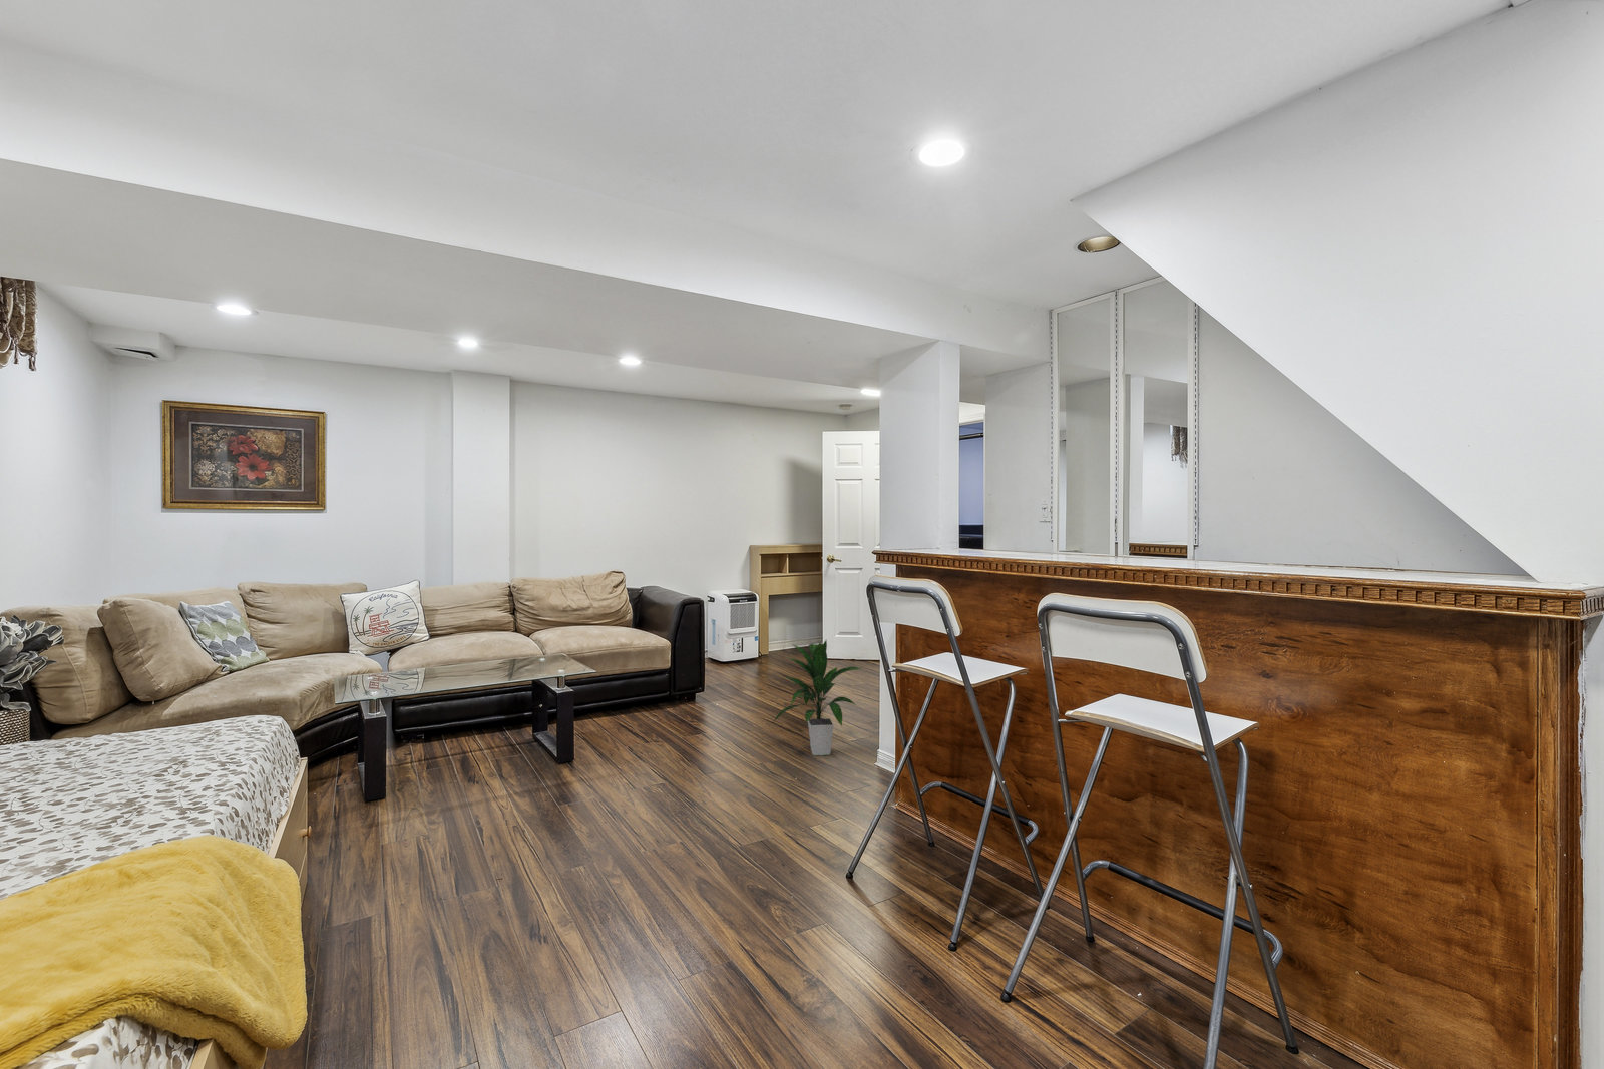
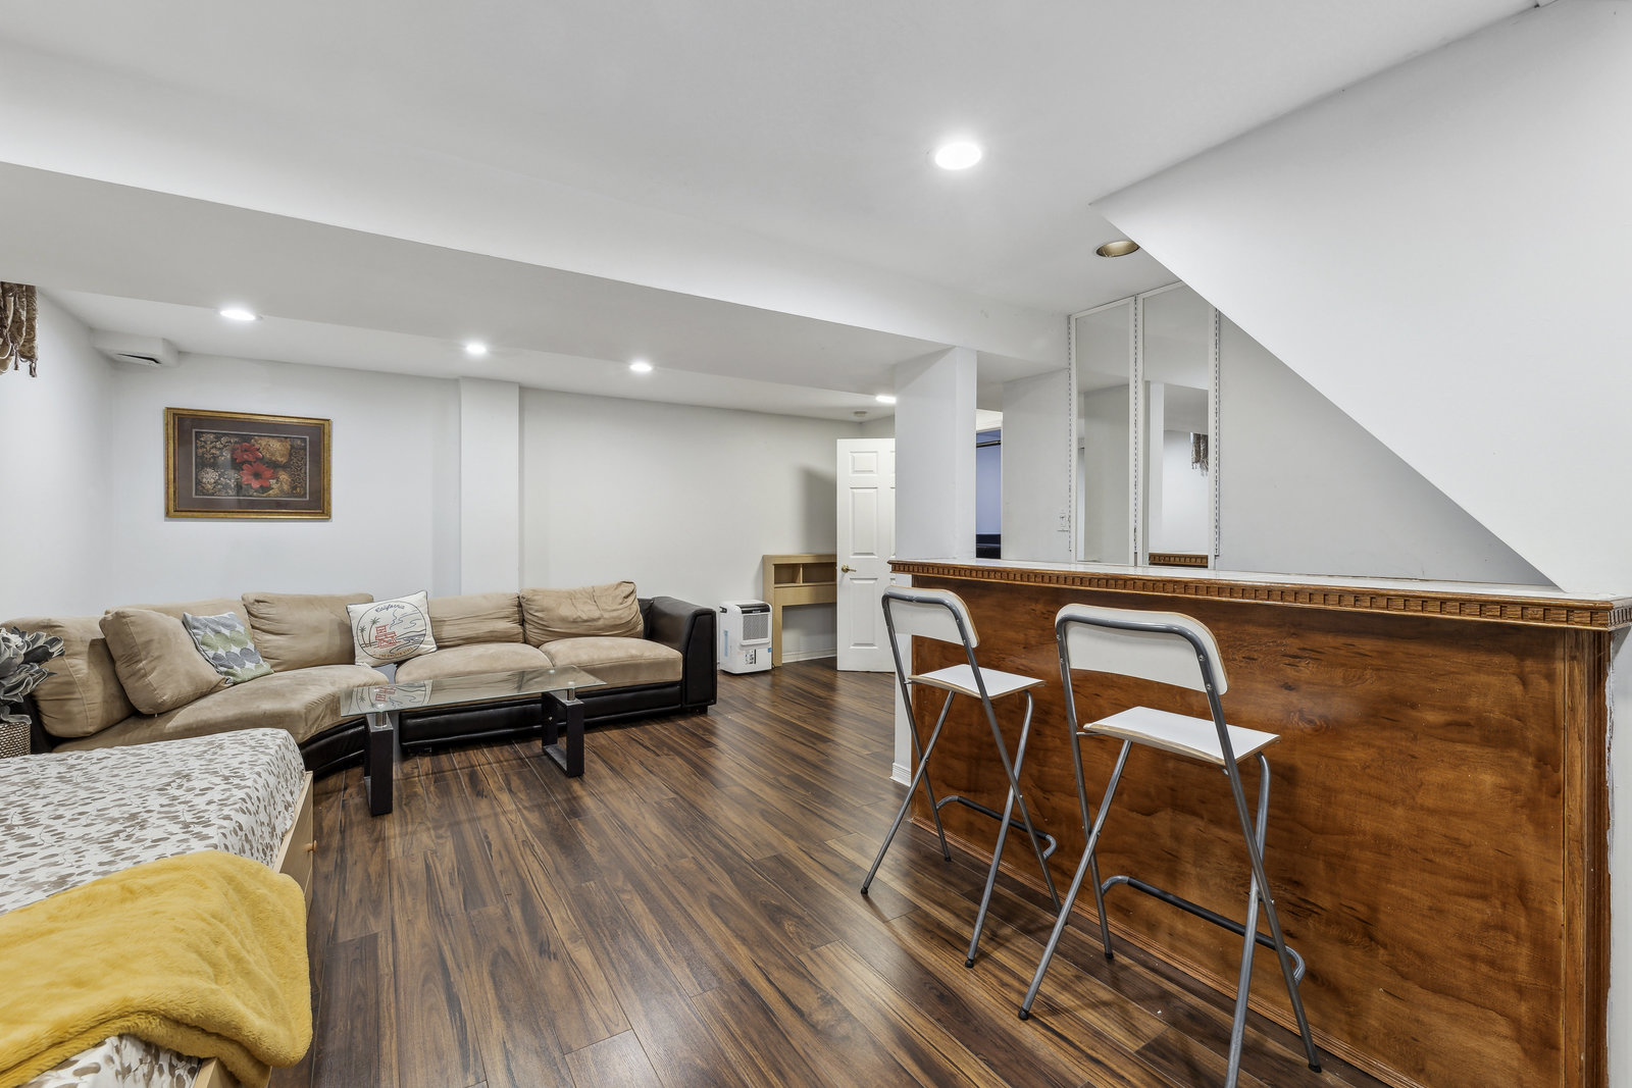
- indoor plant [772,639,862,756]
